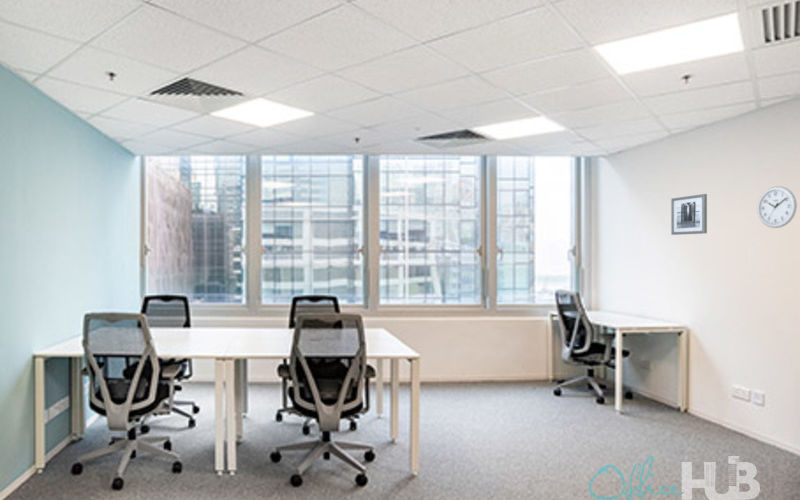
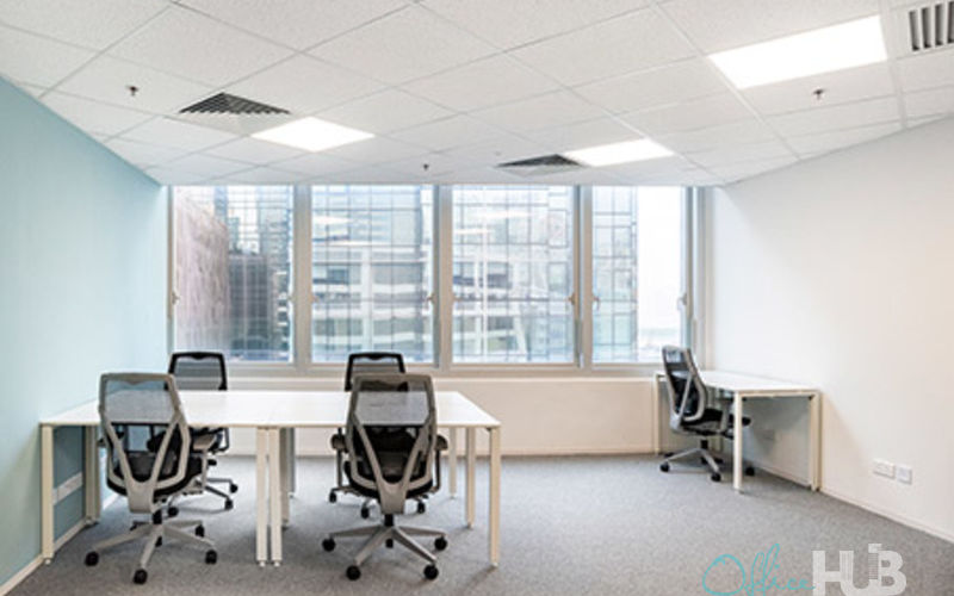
- wall art [670,193,708,236]
- wall clock [756,185,798,229]
